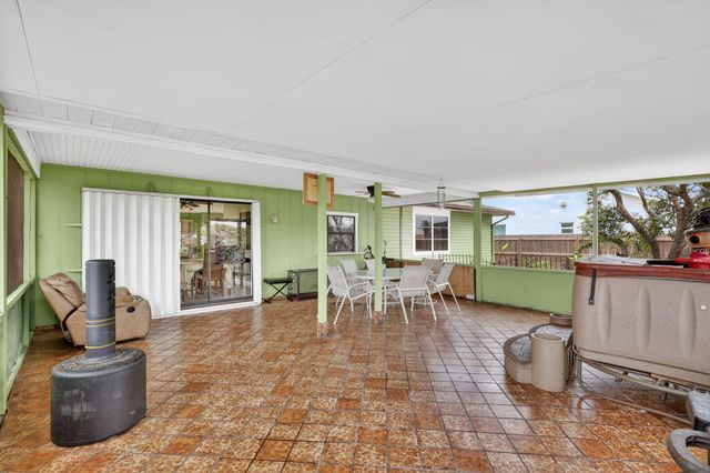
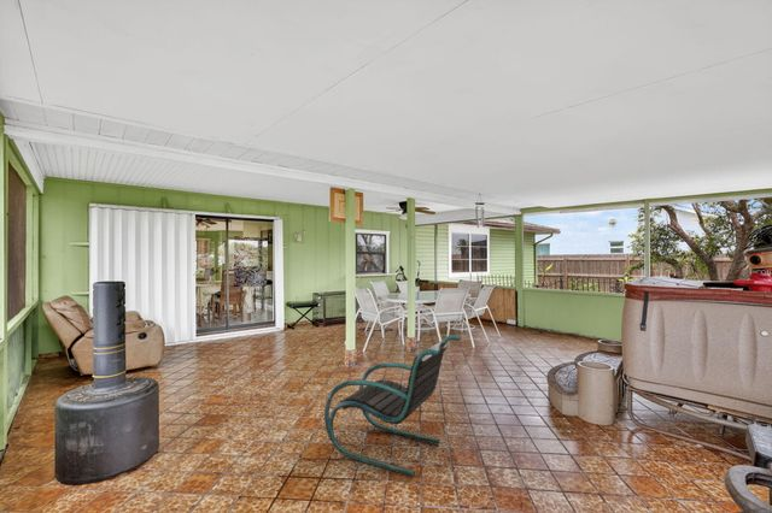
+ lounge chair [323,334,462,478]
